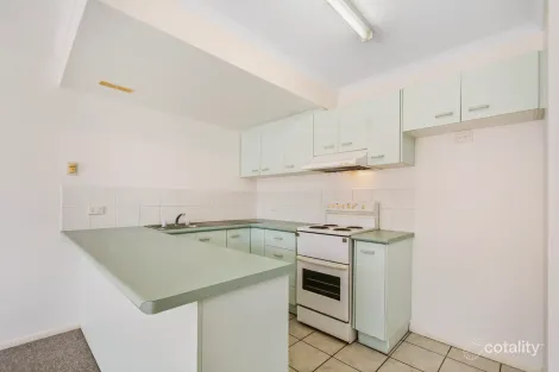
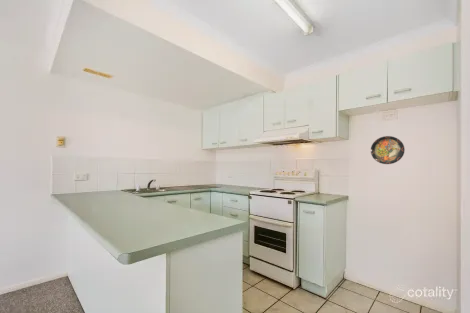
+ decorative plate [370,135,406,165]
